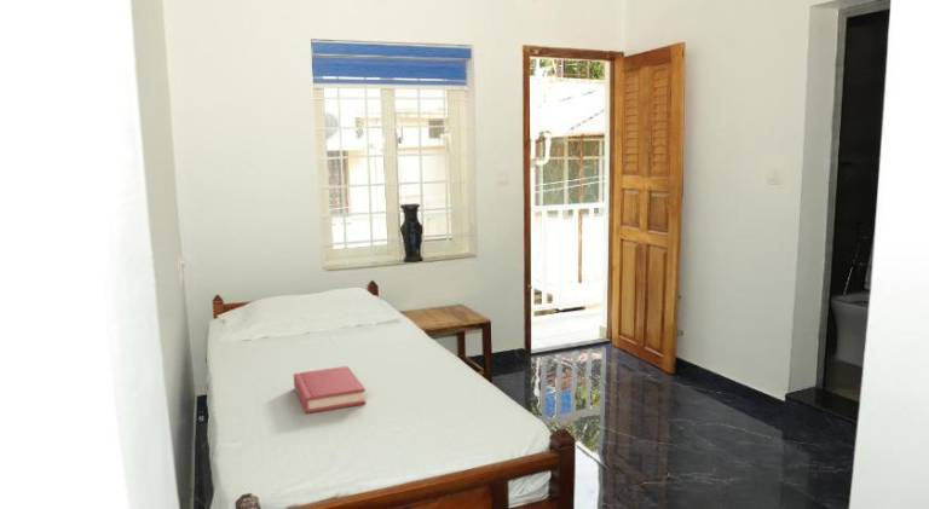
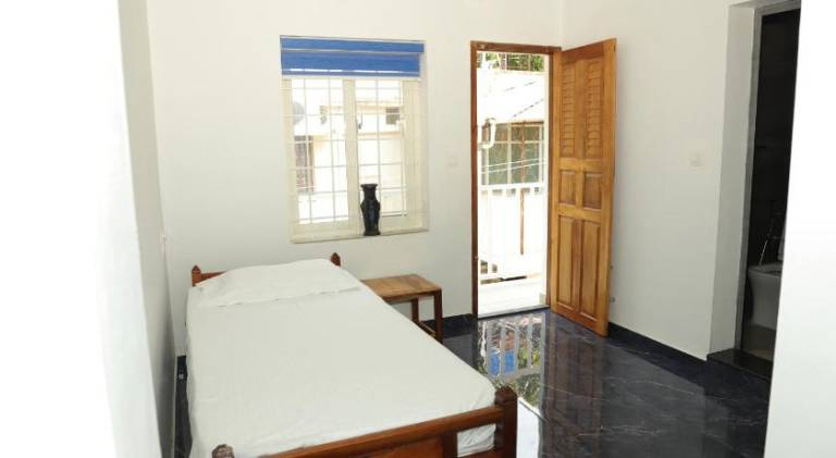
- hardback book [293,365,367,415]
